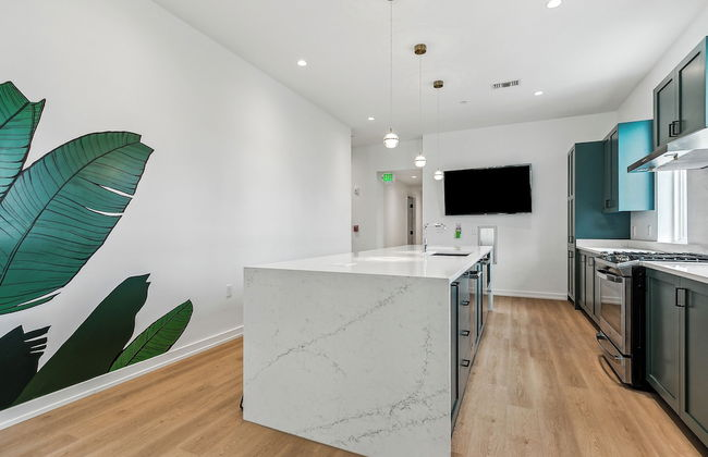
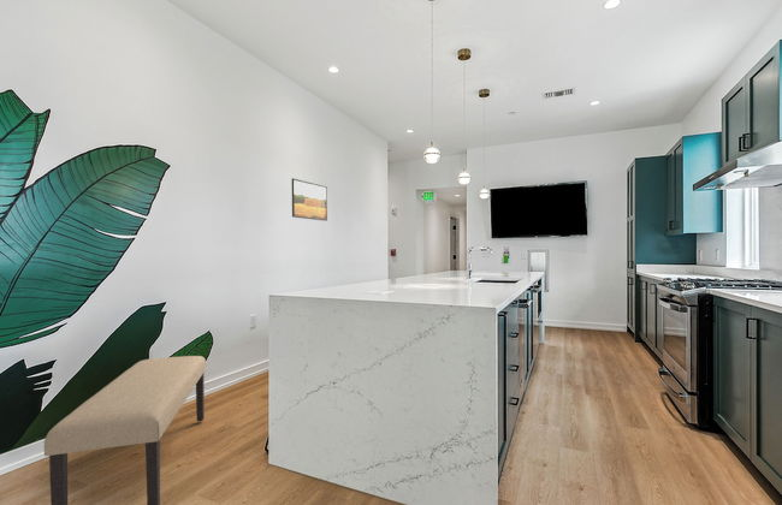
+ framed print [291,177,328,222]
+ bench [43,355,207,505]
